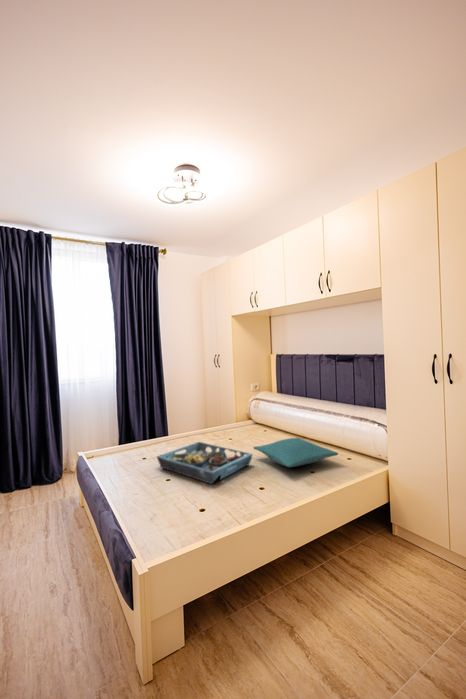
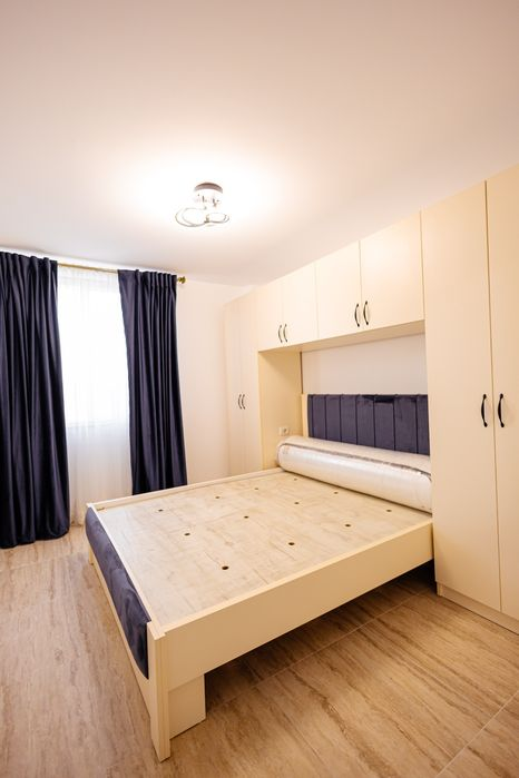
- pillow [252,437,339,468]
- serving tray [156,441,254,485]
